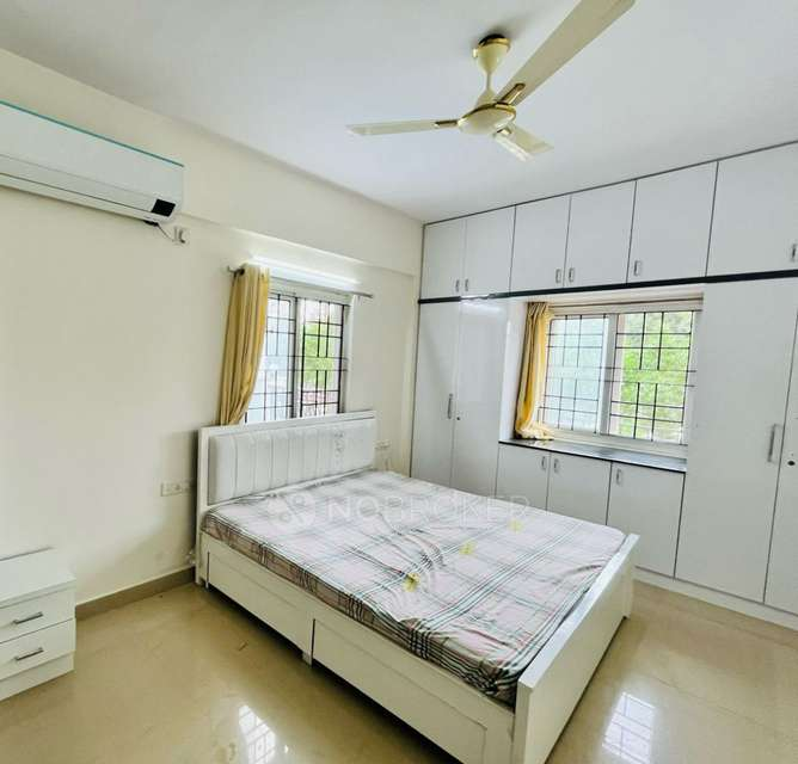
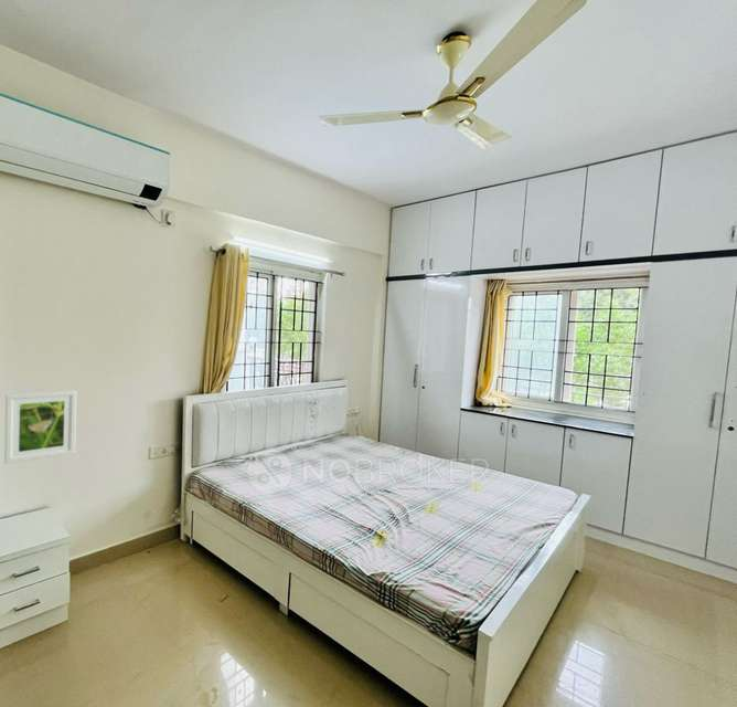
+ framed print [3,390,77,465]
